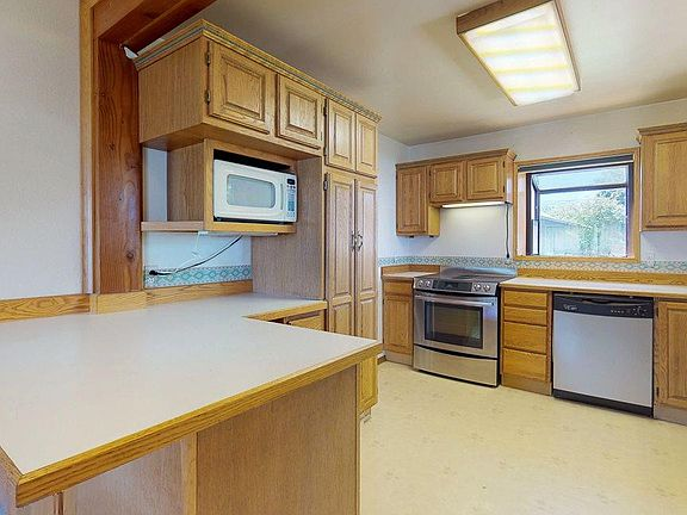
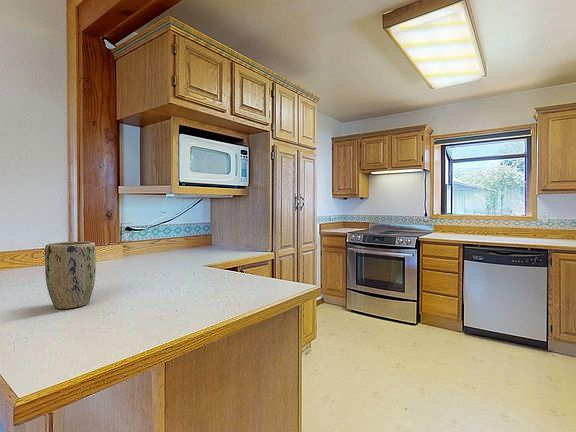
+ plant pot [44,240,97,310]
